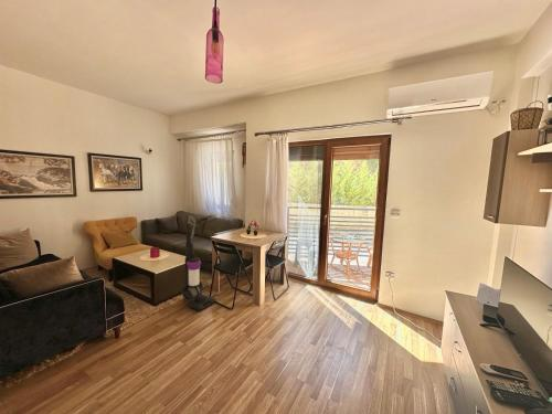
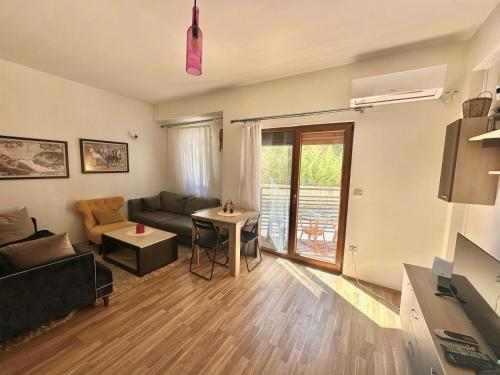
- vacuum cleaner [180,214,217,312]
